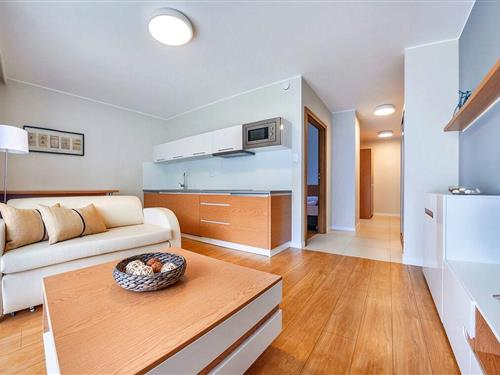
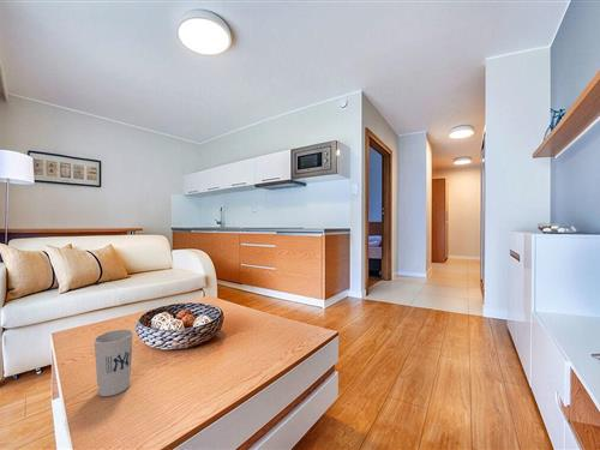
+ cup [92,329,134,397]
